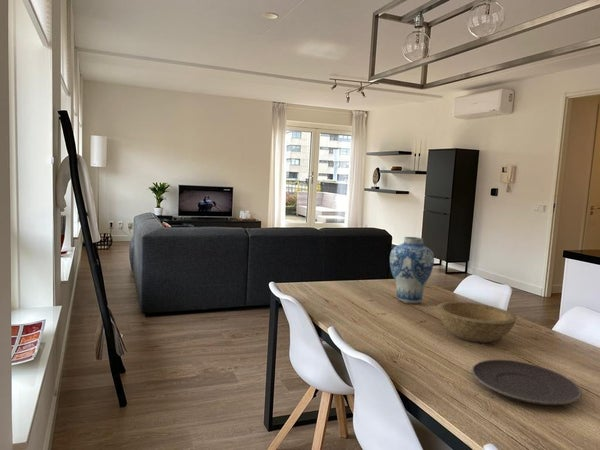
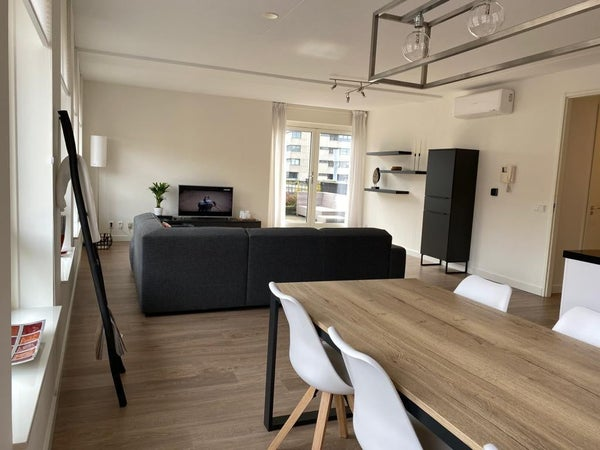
- bowl [436,301,518,344]
- vase [389,236,435,305]
- plate [470,359,583,406]
